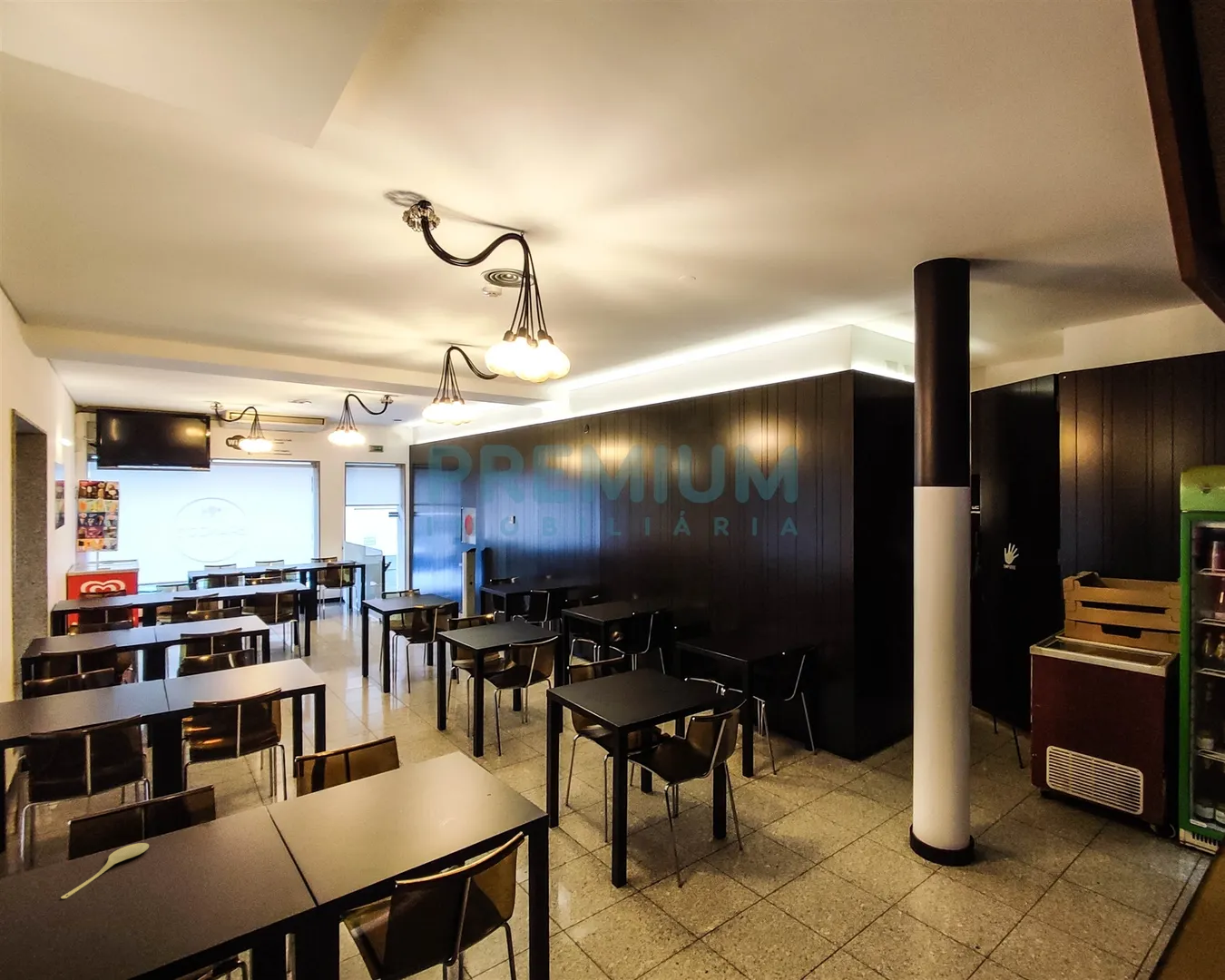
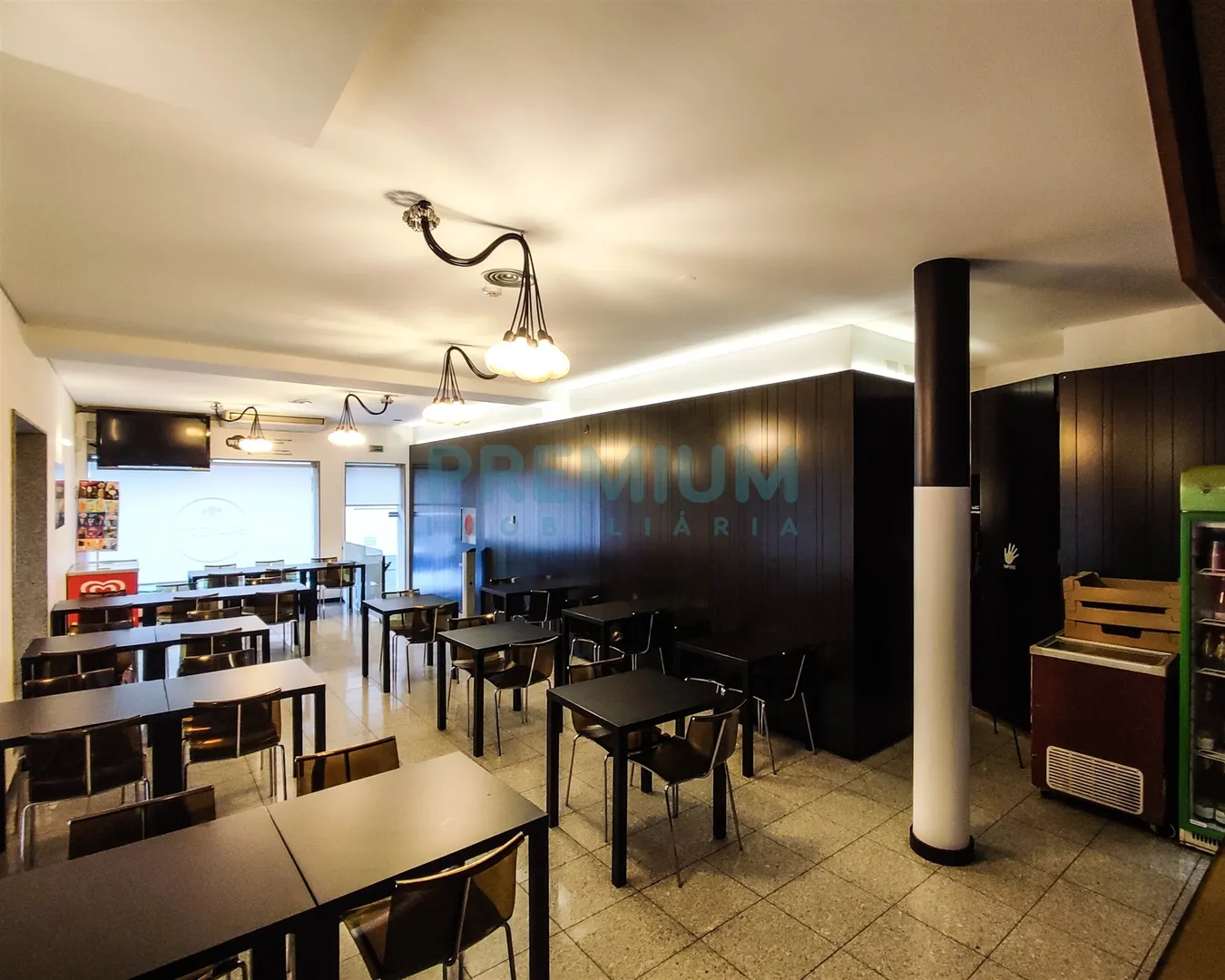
- spoon [60,842,150,900]
